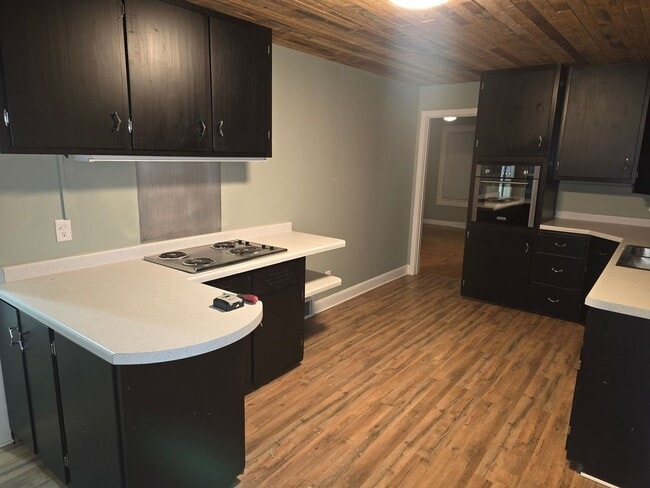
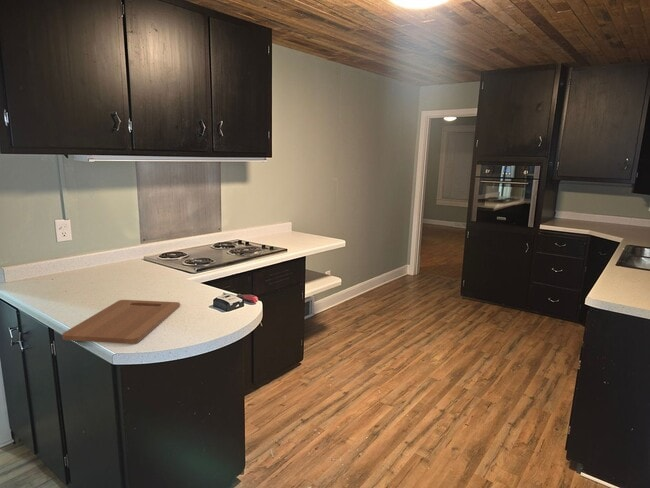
+ cutting board [61,299,181,345]
